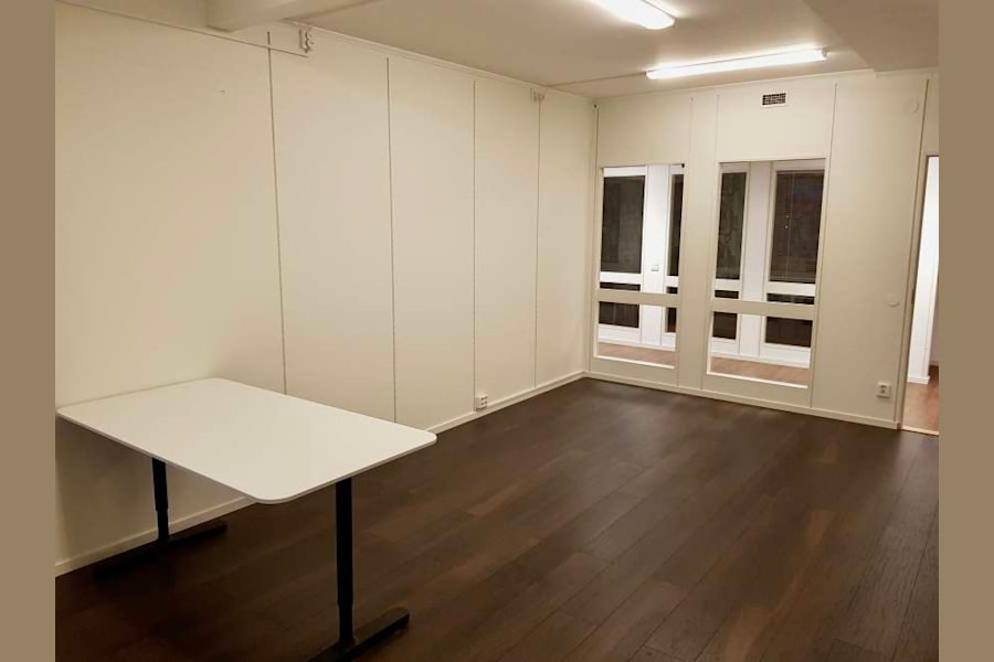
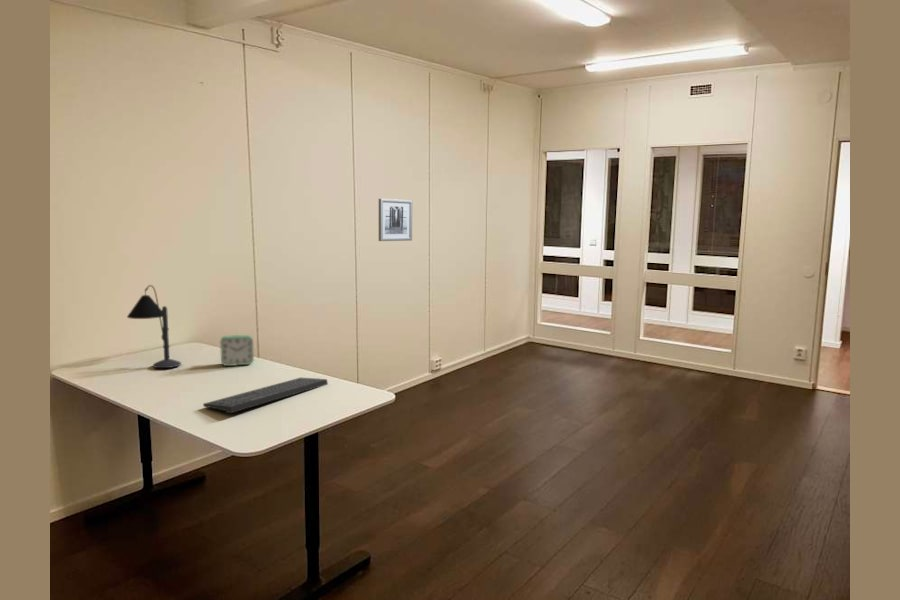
+ wall art [378,198,413,242]
+ alarm clock [219,334,255,367]
+ desk lamp [126,284,182,369]
+ keyboard [202,377,329,414]
